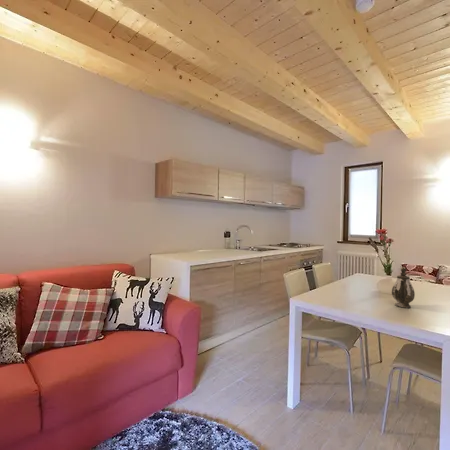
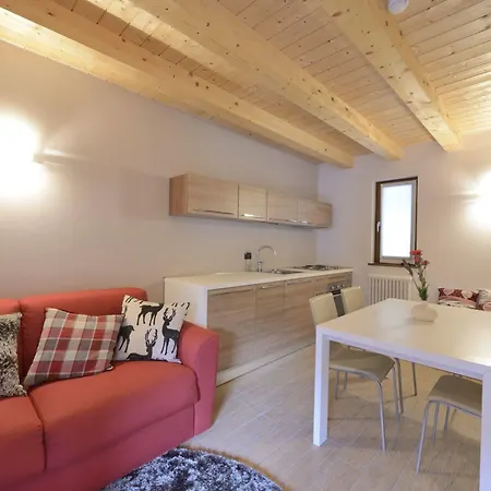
- teapot [391,266,416,309]
